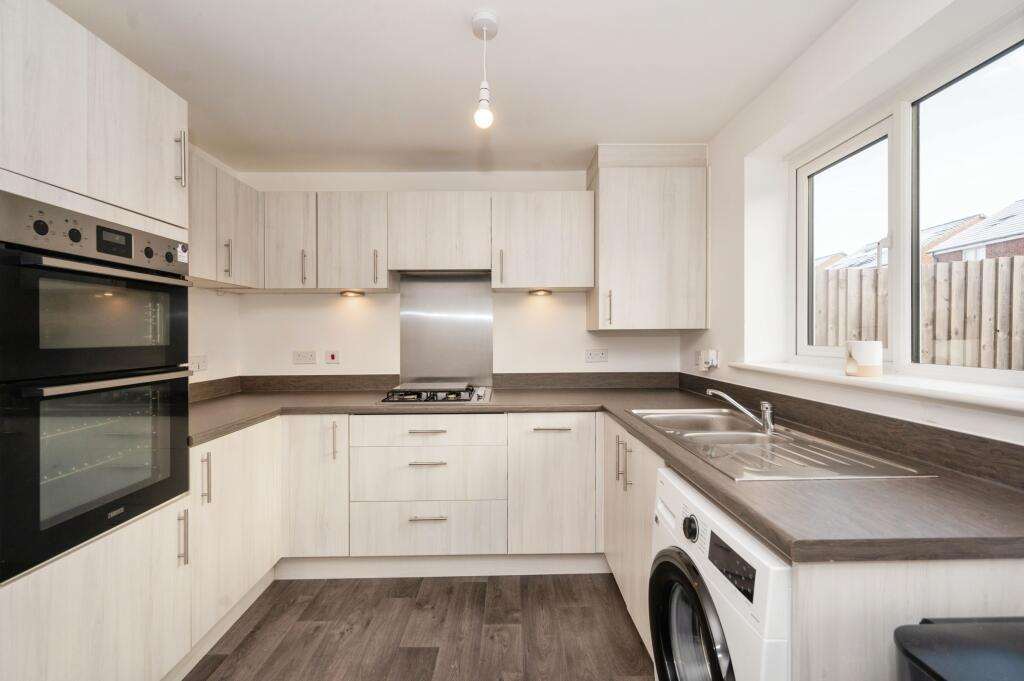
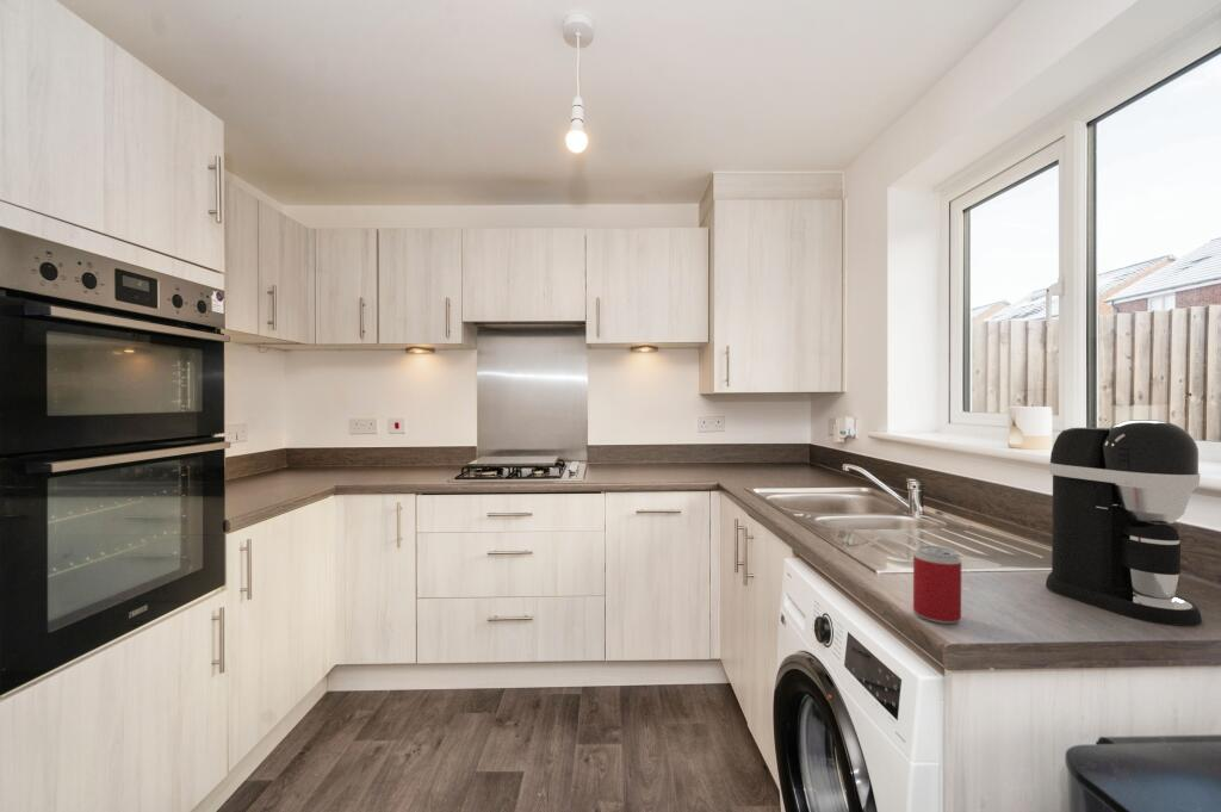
+ beverage can [912,544,962,625]
+ coffee maker [1045,419,1203,626]
